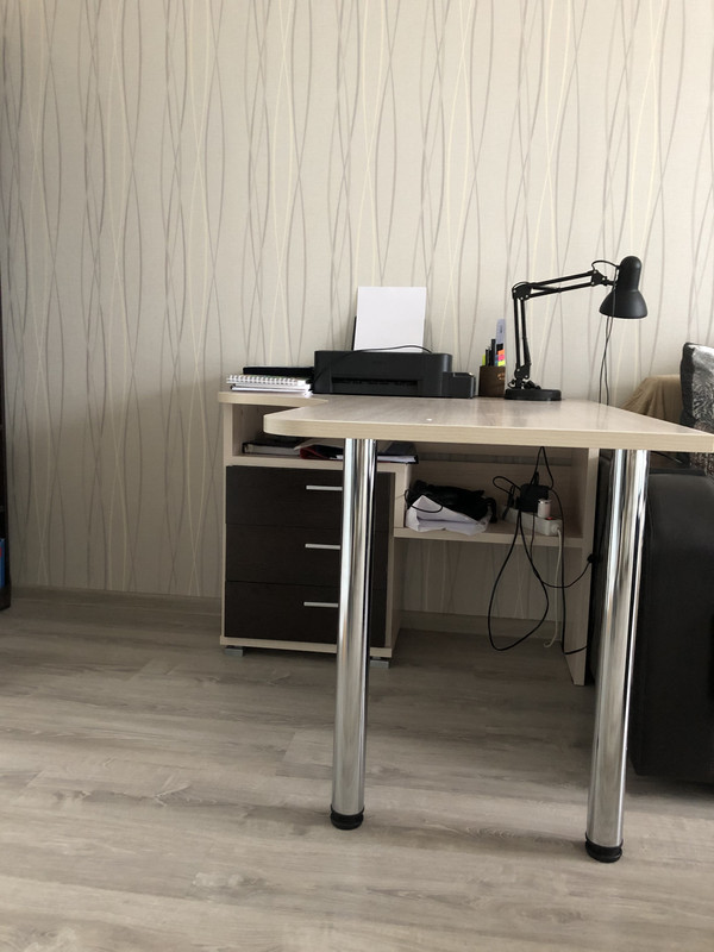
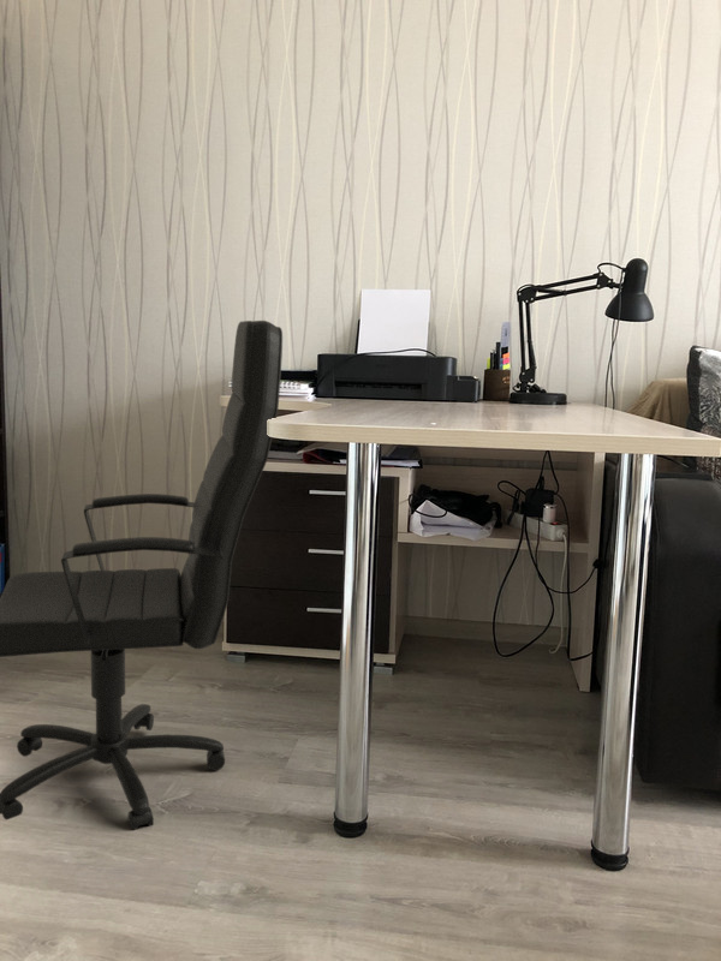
+ office chair [0,320,284,831]
